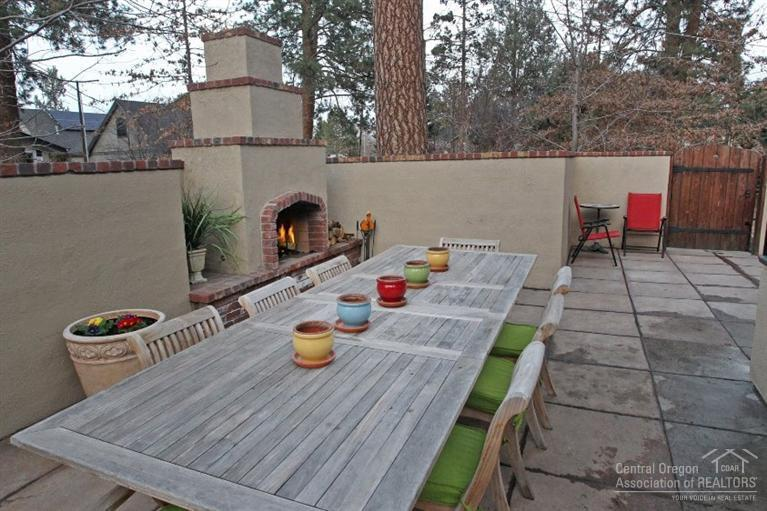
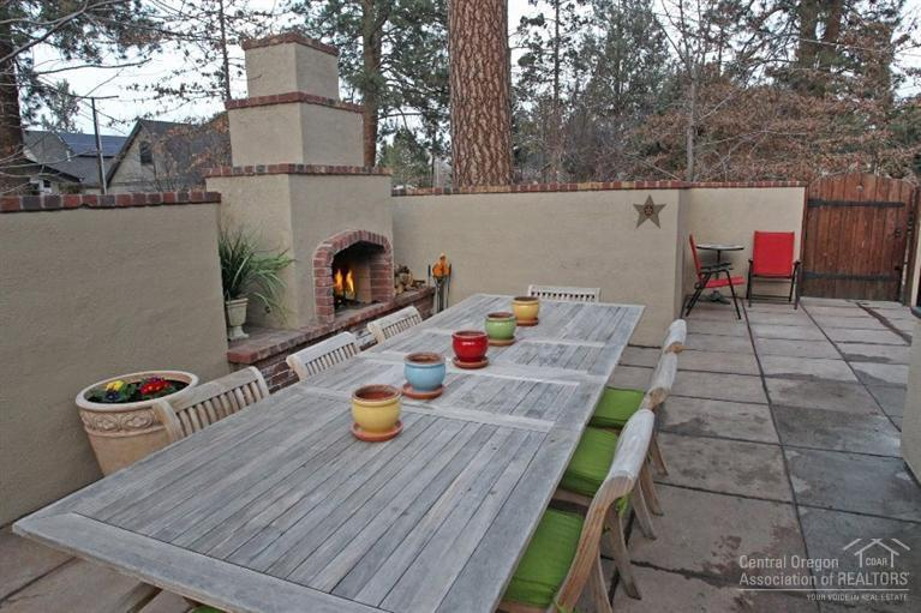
+ decorative star [632,193,668,230]
